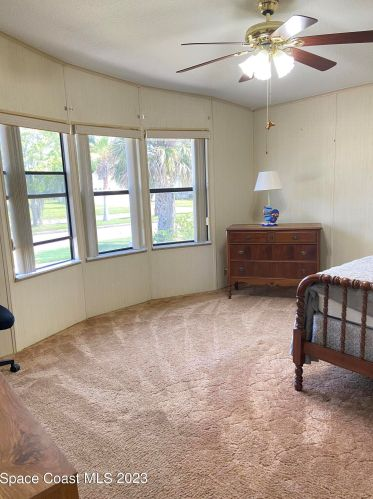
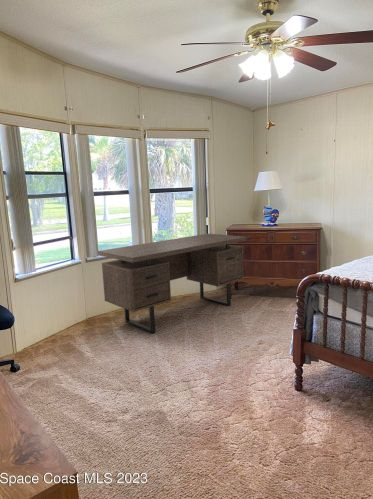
+ desk [97,233,248,335]
